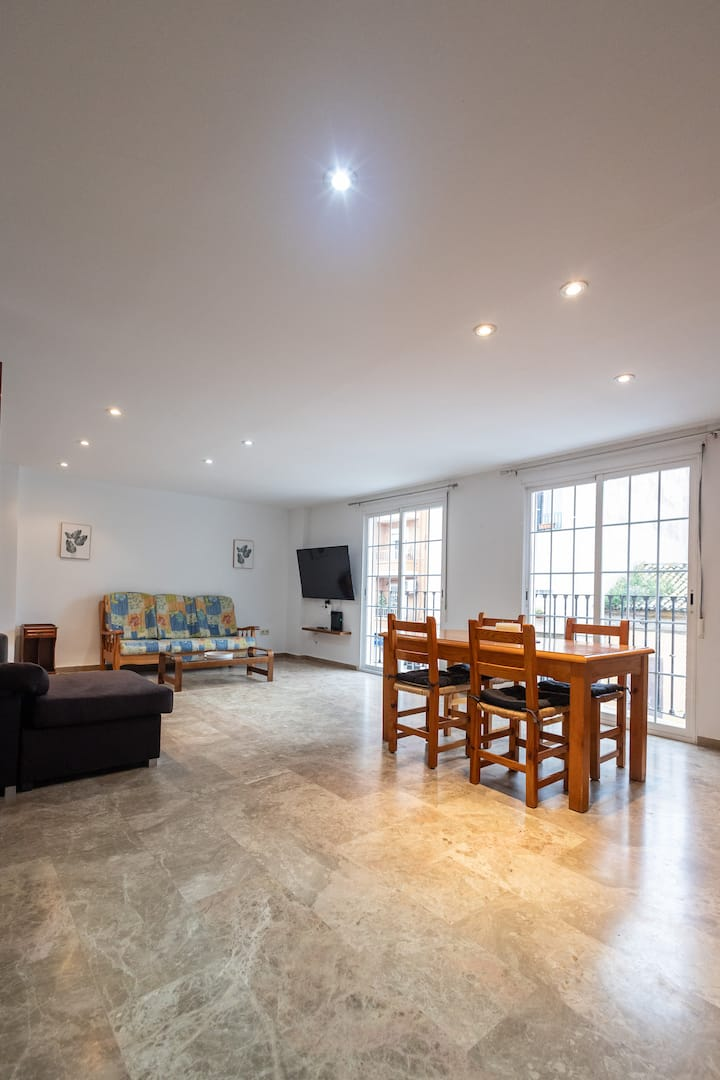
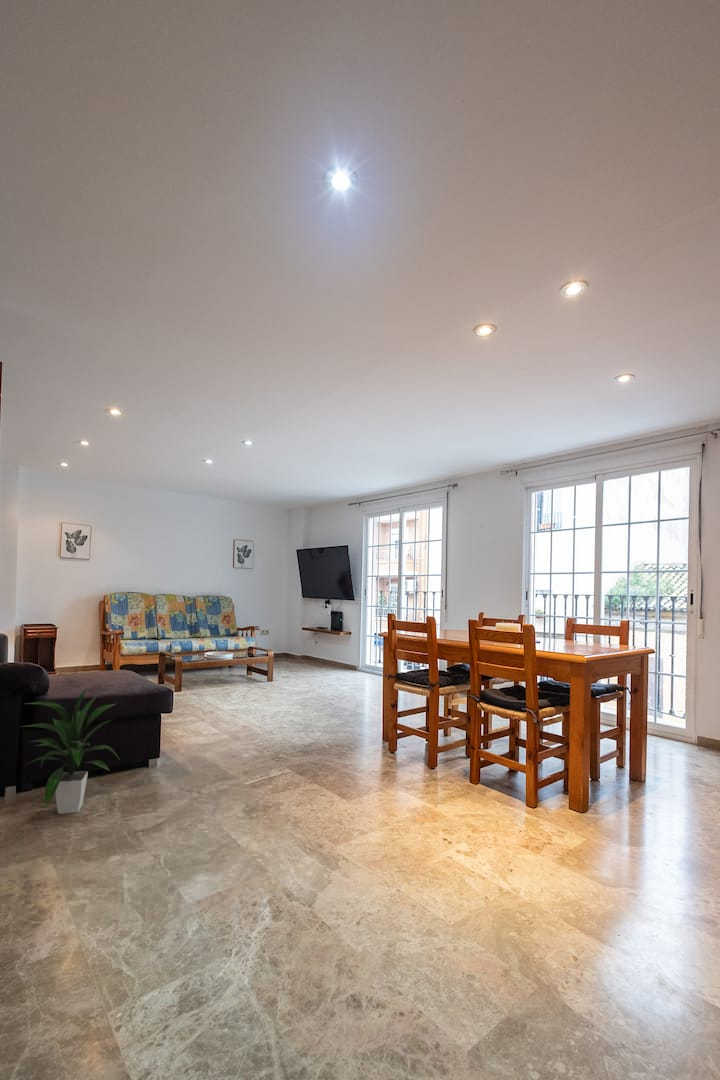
+ indoor plant [19,685,121,815]
